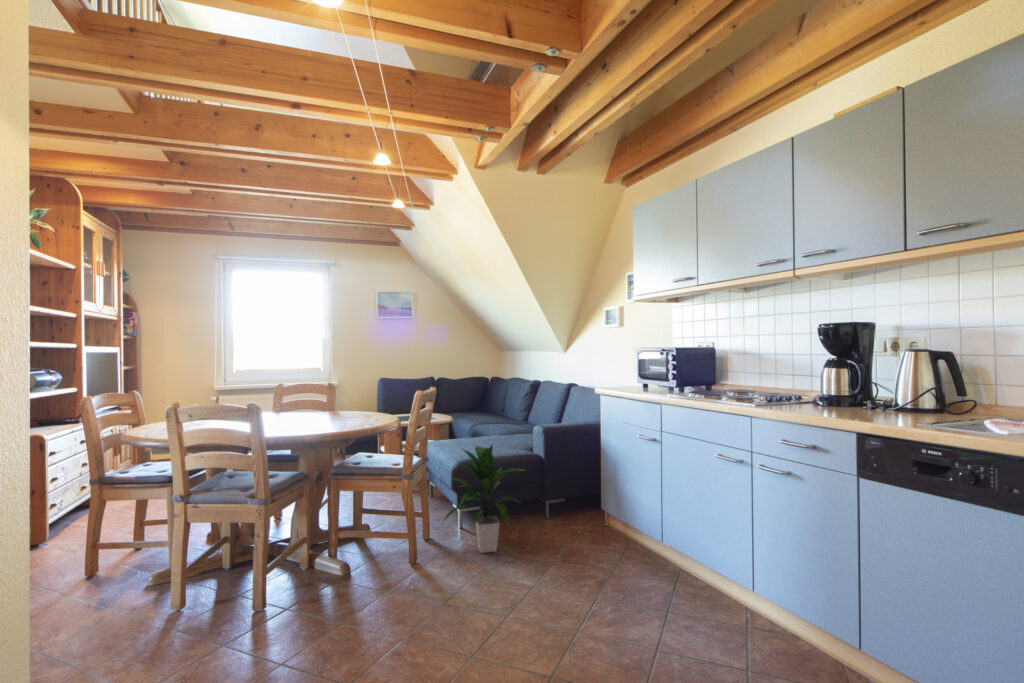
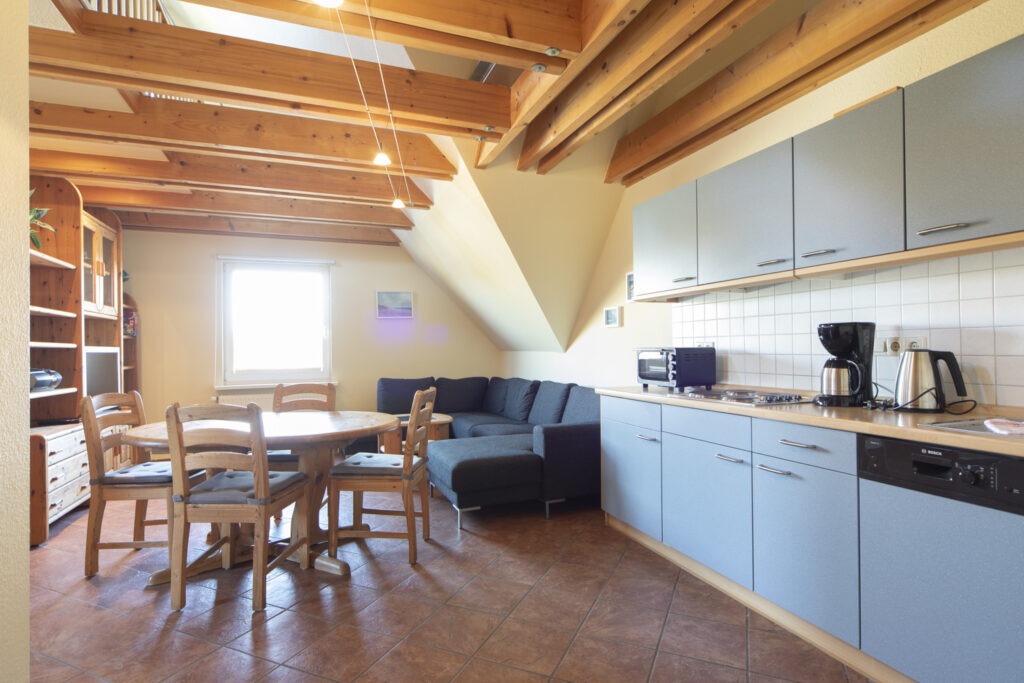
- indoor plant [440,442,529,554]
